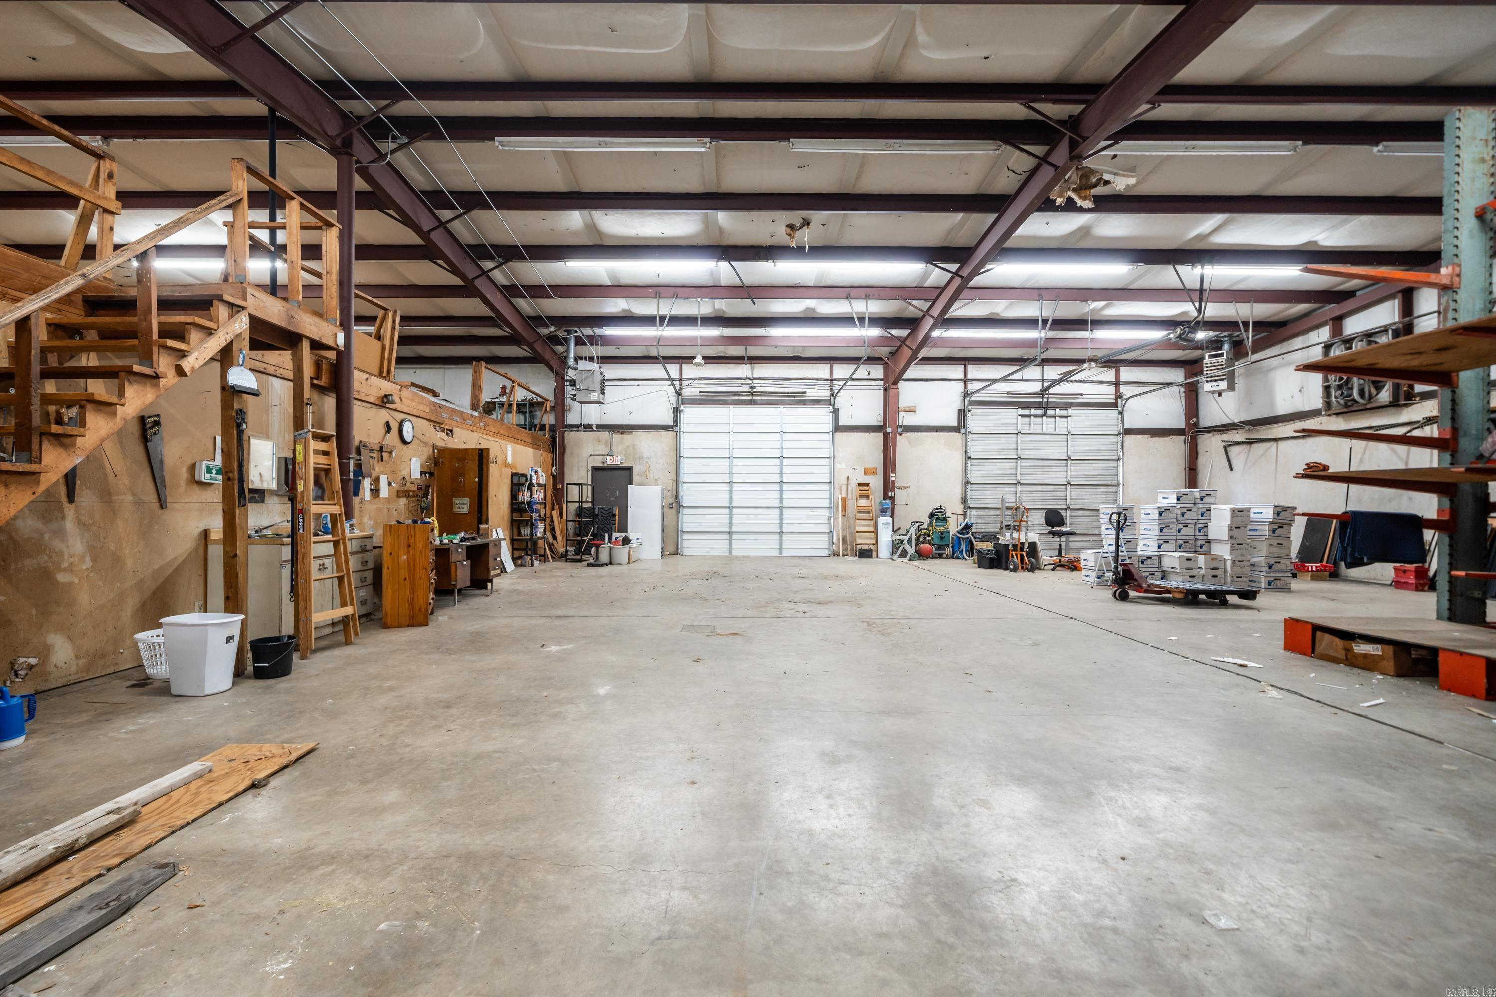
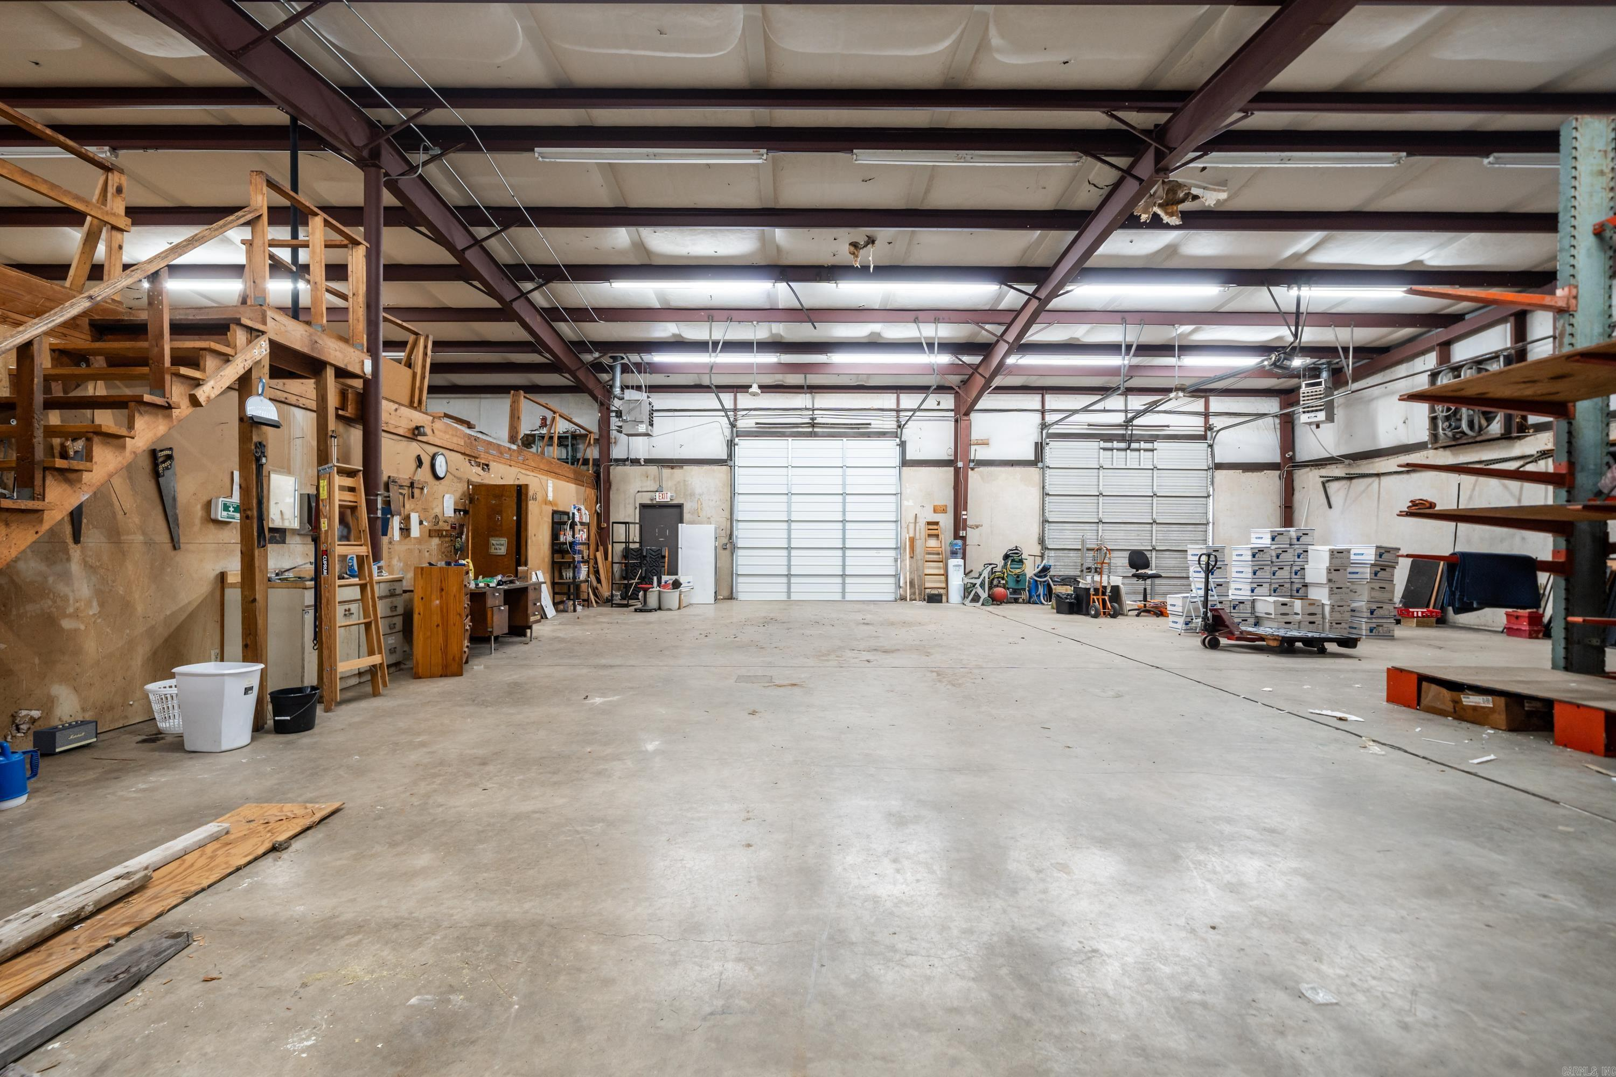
+ speaker [32,720,99,755]
